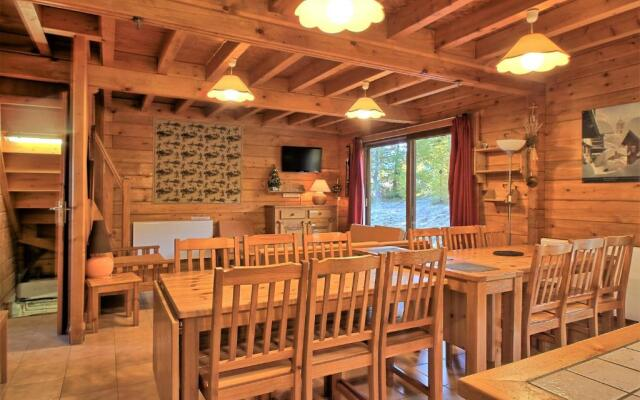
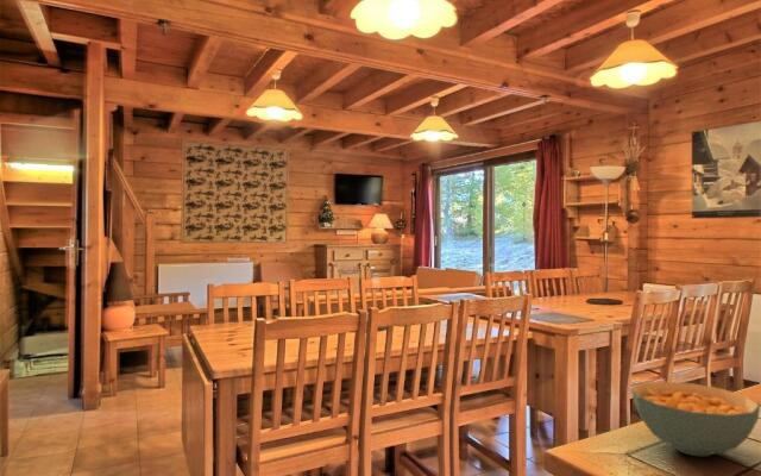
+ cereal bowl [630,381,761,458]
